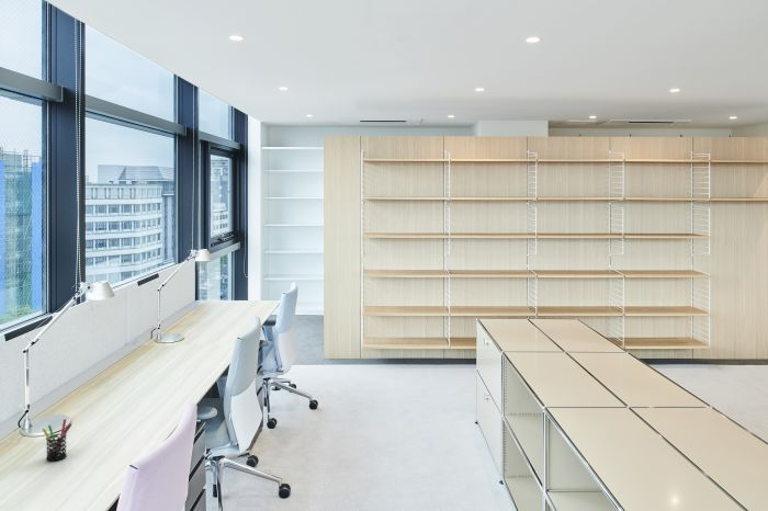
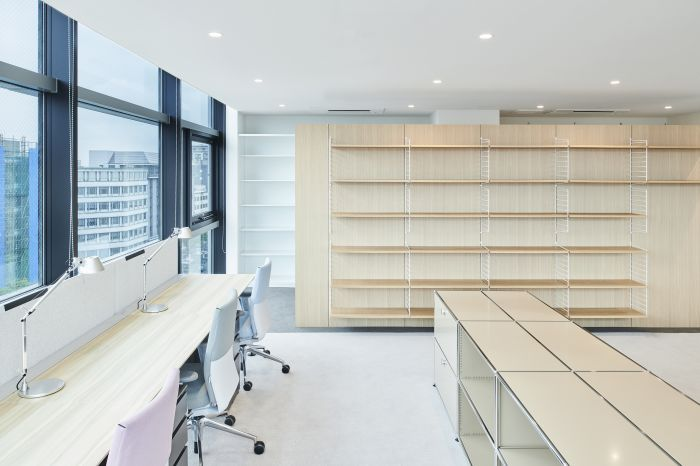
- pen holder [42,418,72,462]
